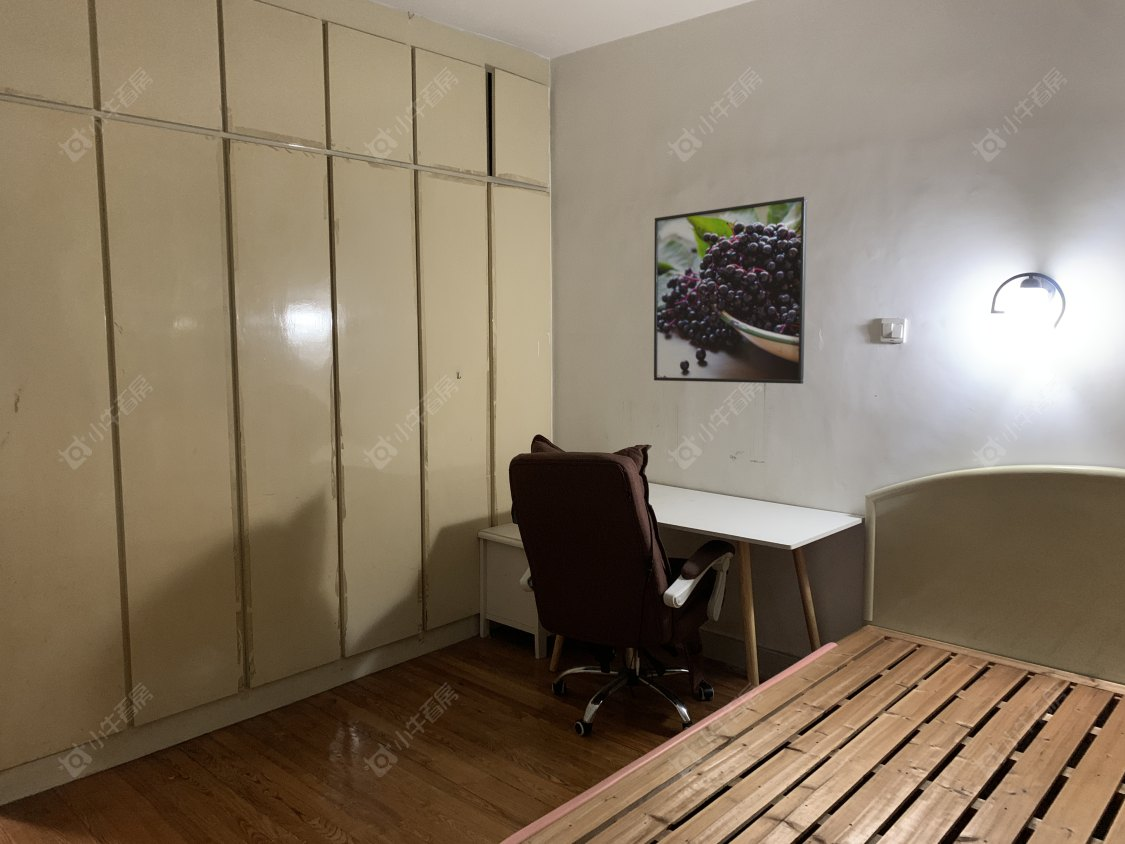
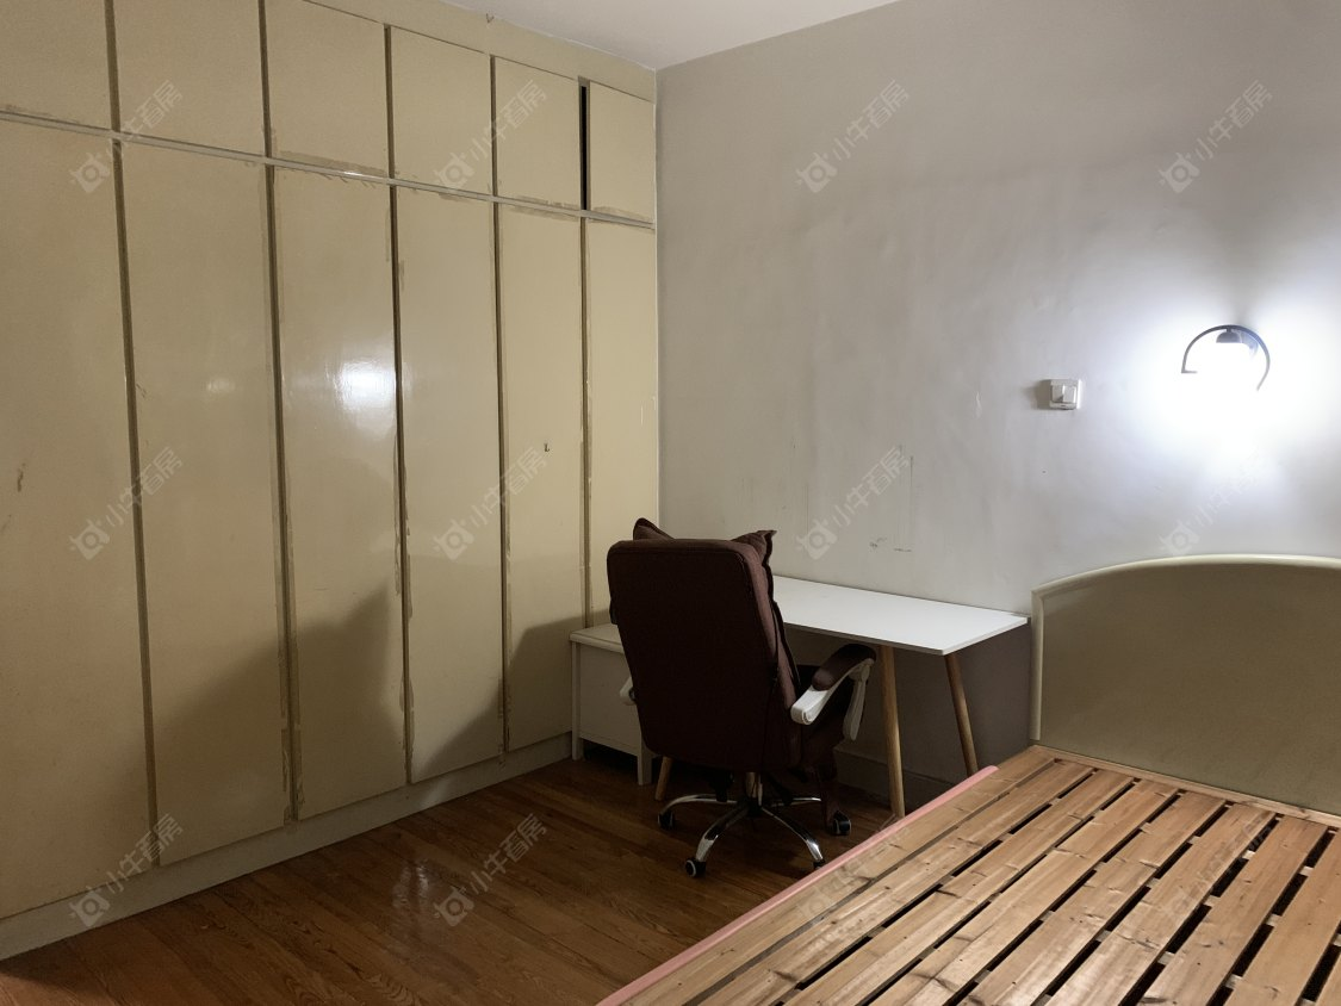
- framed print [653,196,808,385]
